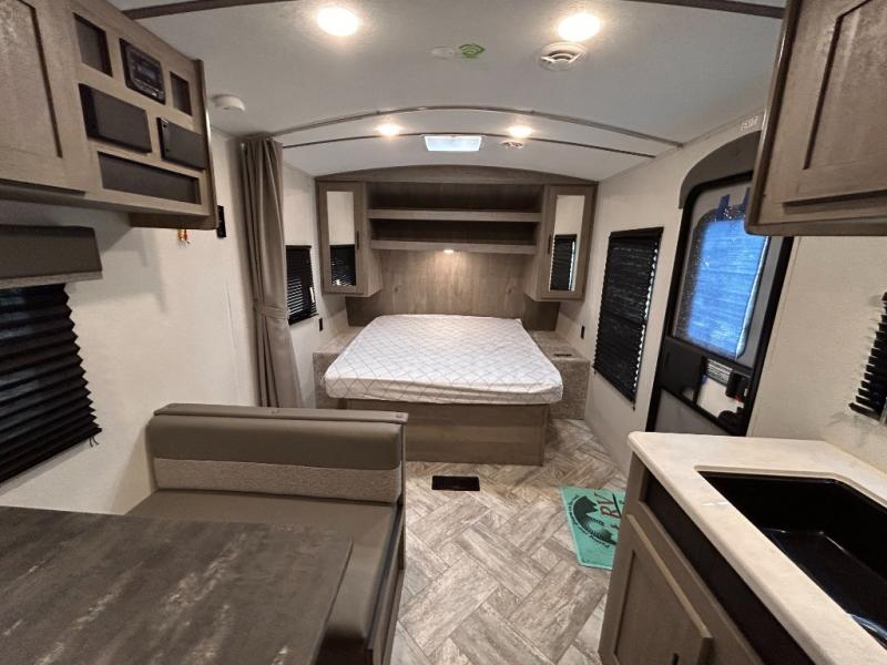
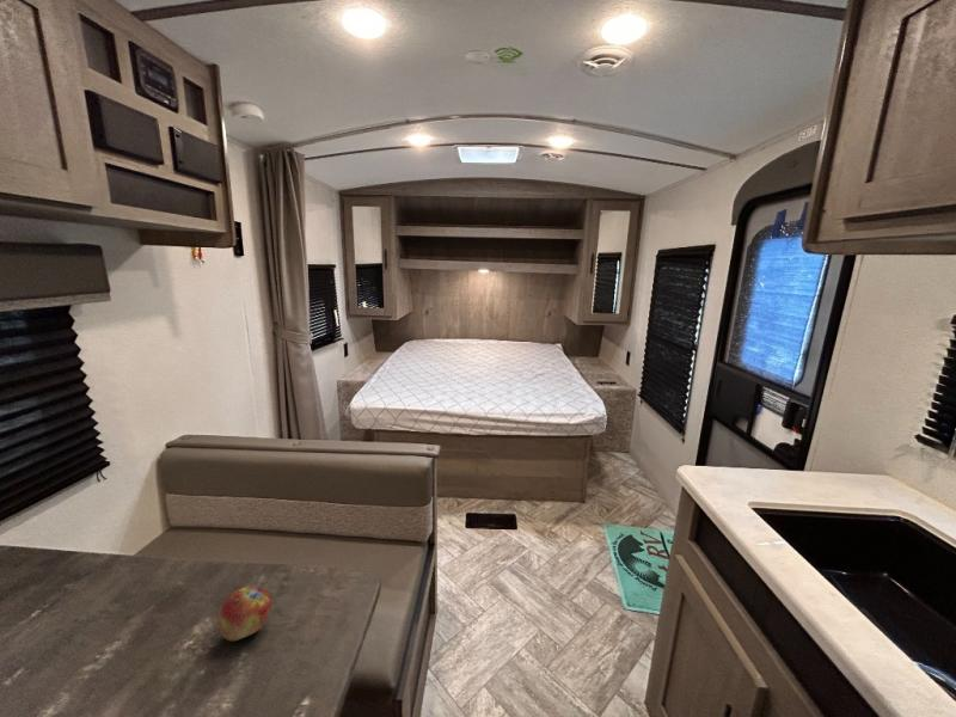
+ fruit [217,586,272,642]
